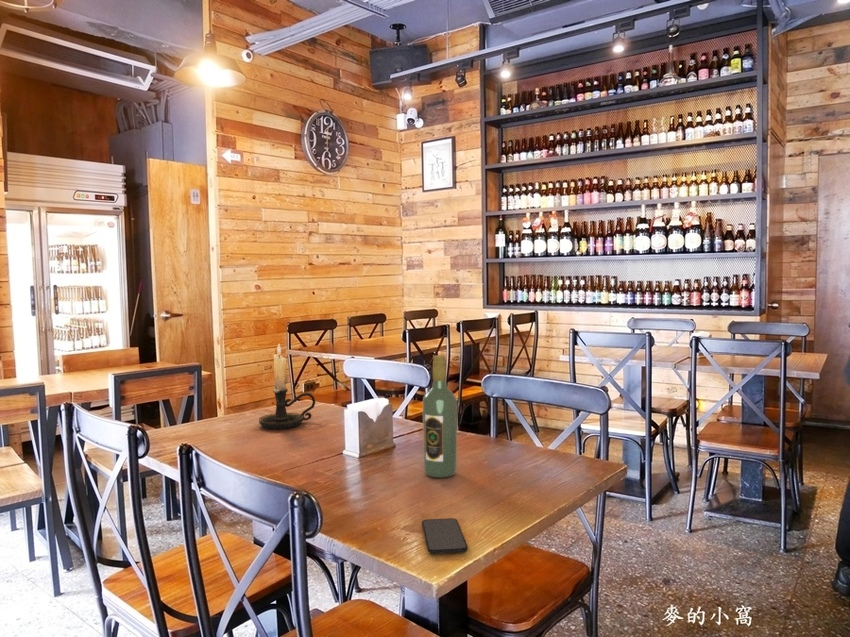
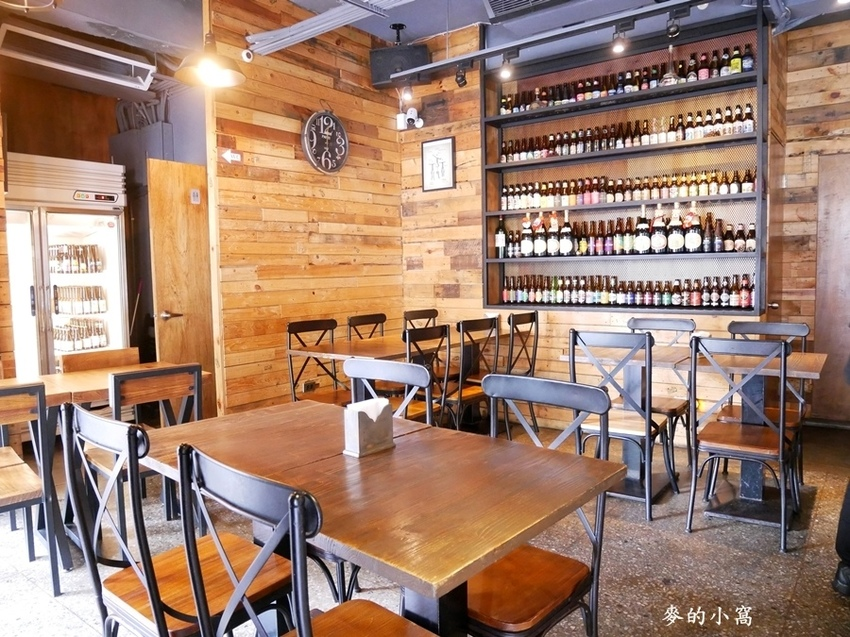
- candle holder [258,343,316,430]
- wine bottle [422,354,458,479]
- smartphone [421,517,469,555]
